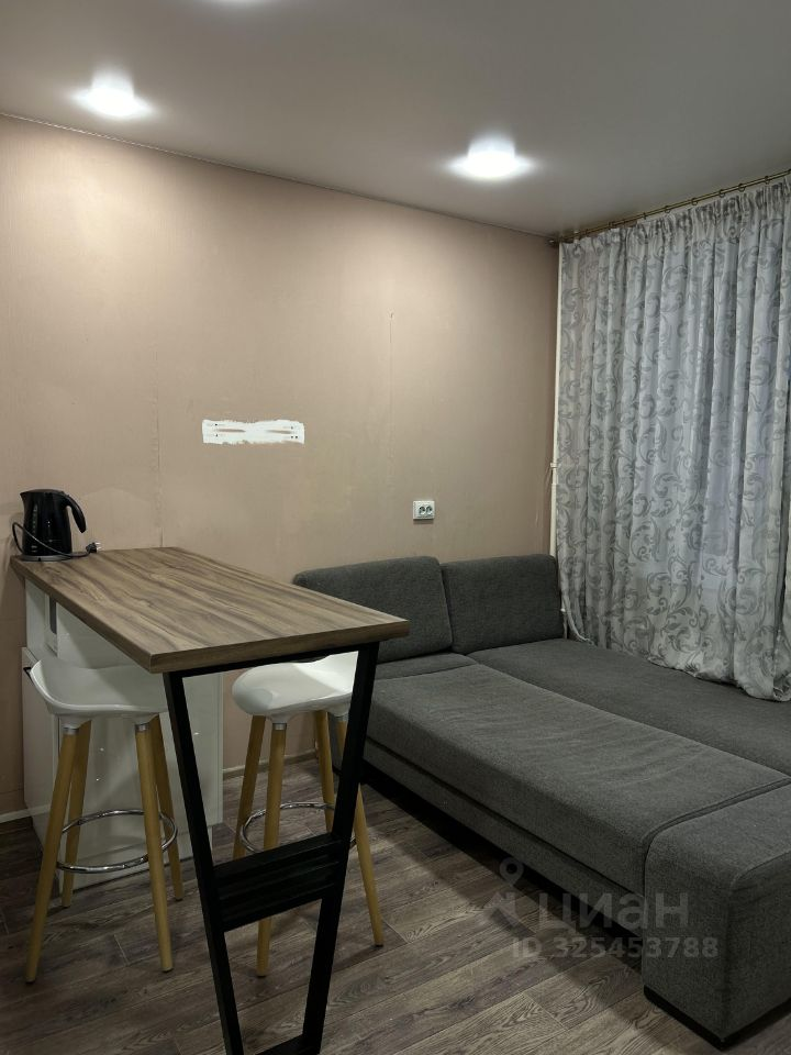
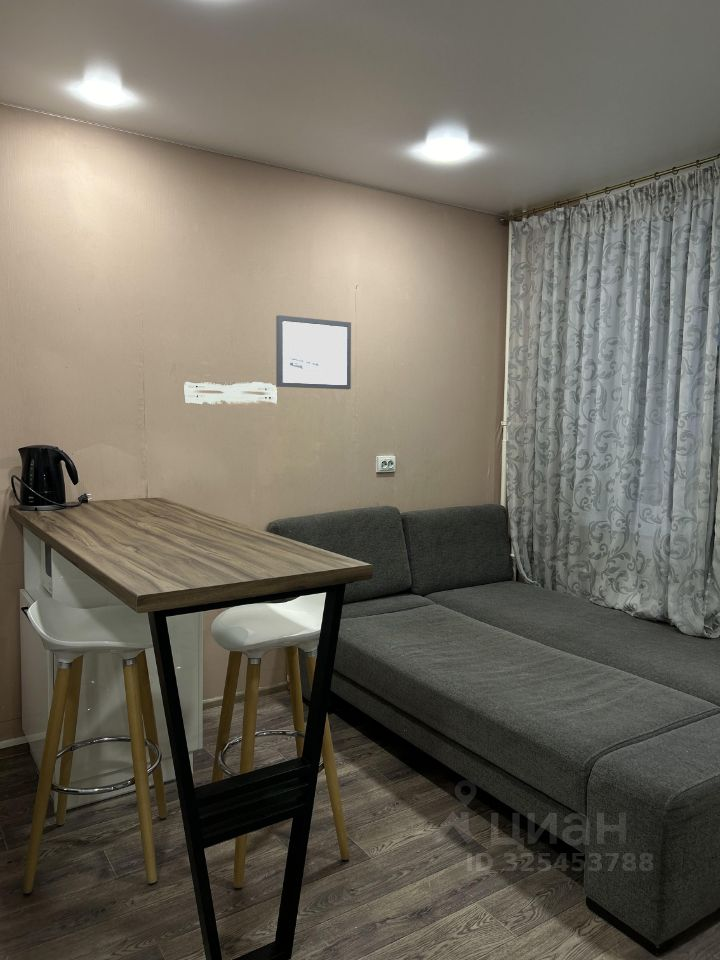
+ wall art [275,314,352,390]
